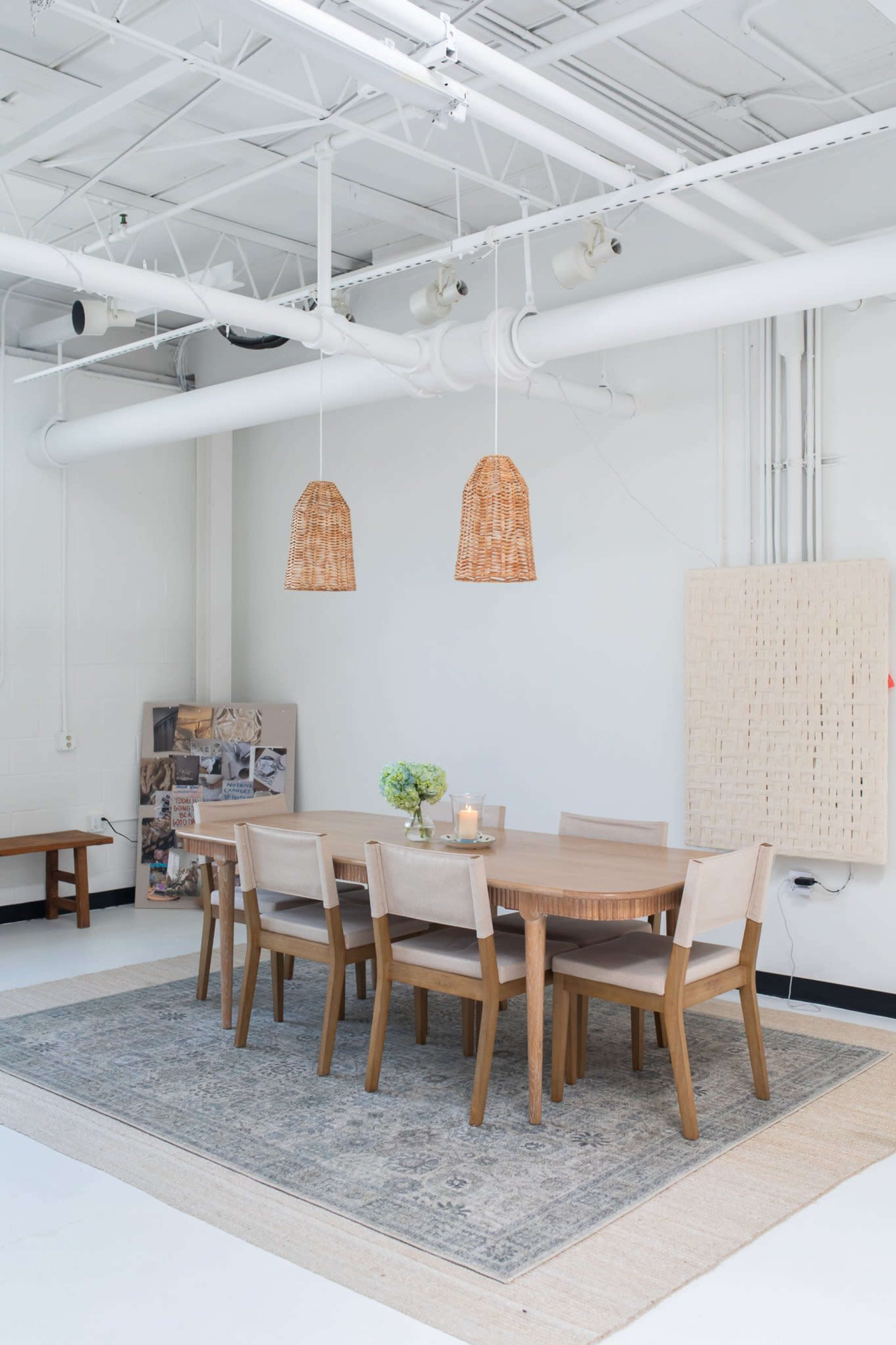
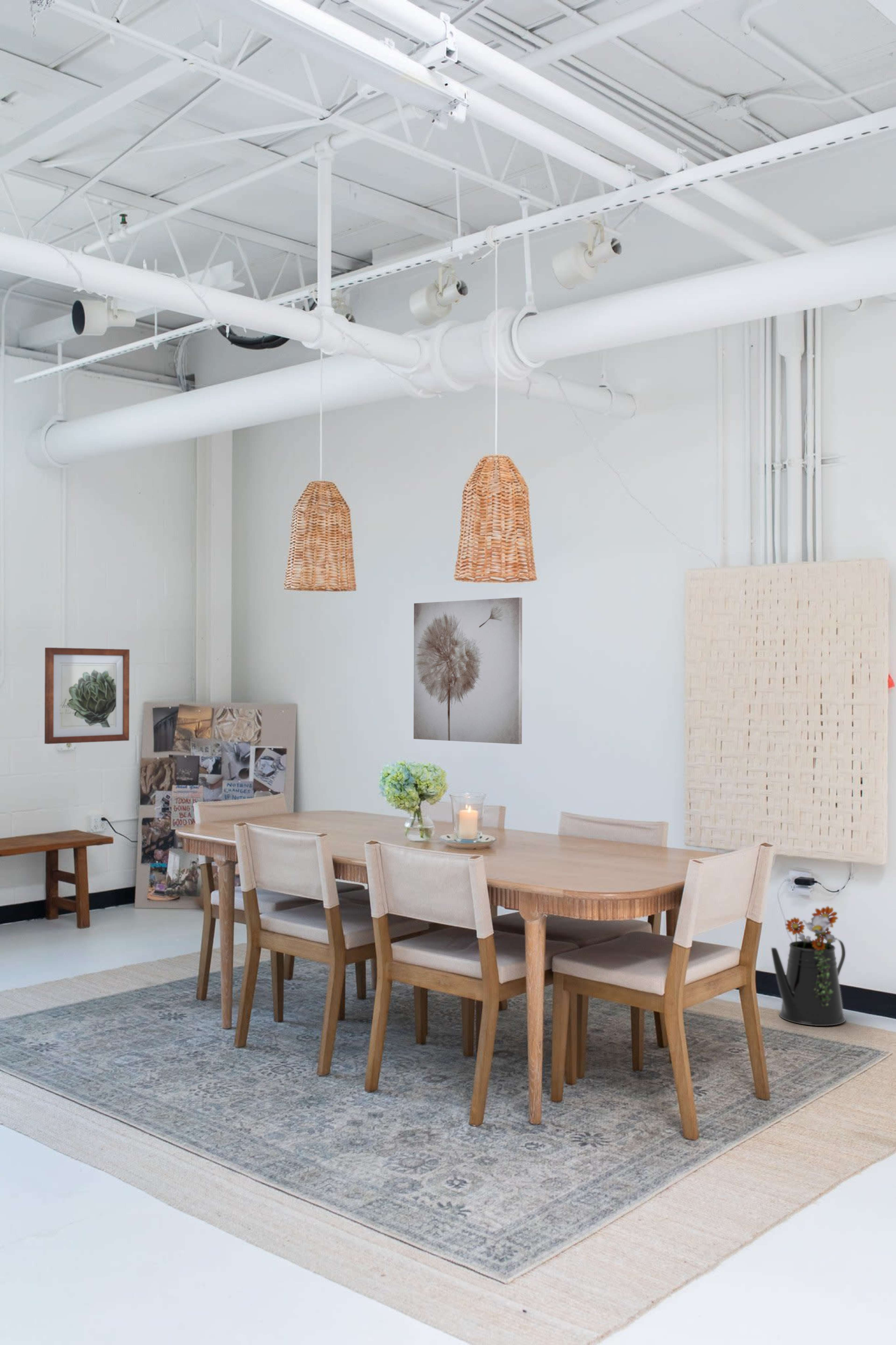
+ wall art [44,647,130,744]
+ watering can [771,906,846,1026]
+ wall art [413,597,523,744]
